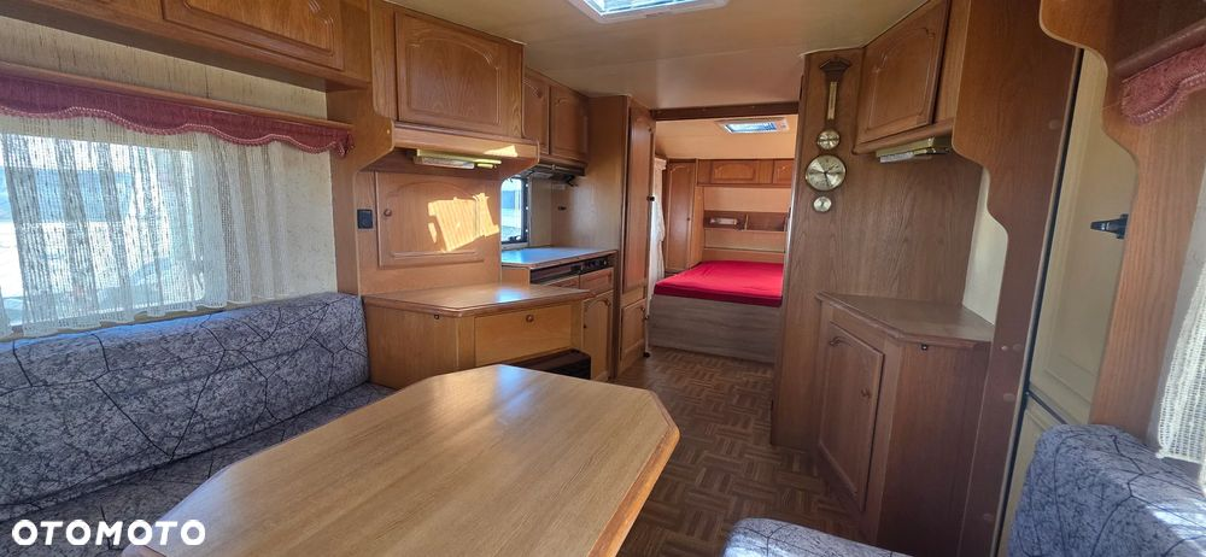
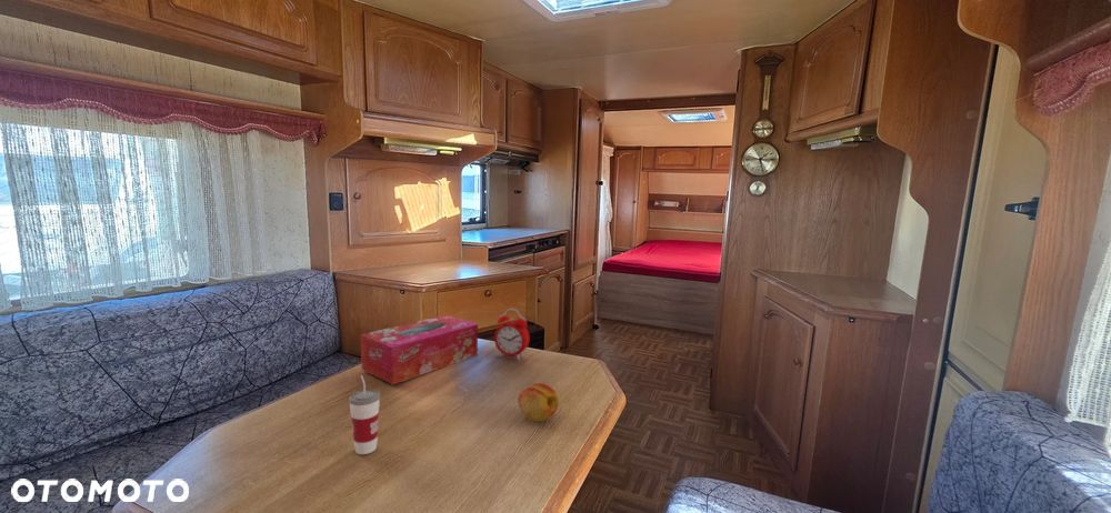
+ alarm clock [493,308,531,361]
+ fruit [517,382,560,423]
+ cup [348,374,381,455]
+ tissue box [360,314,479,386]
